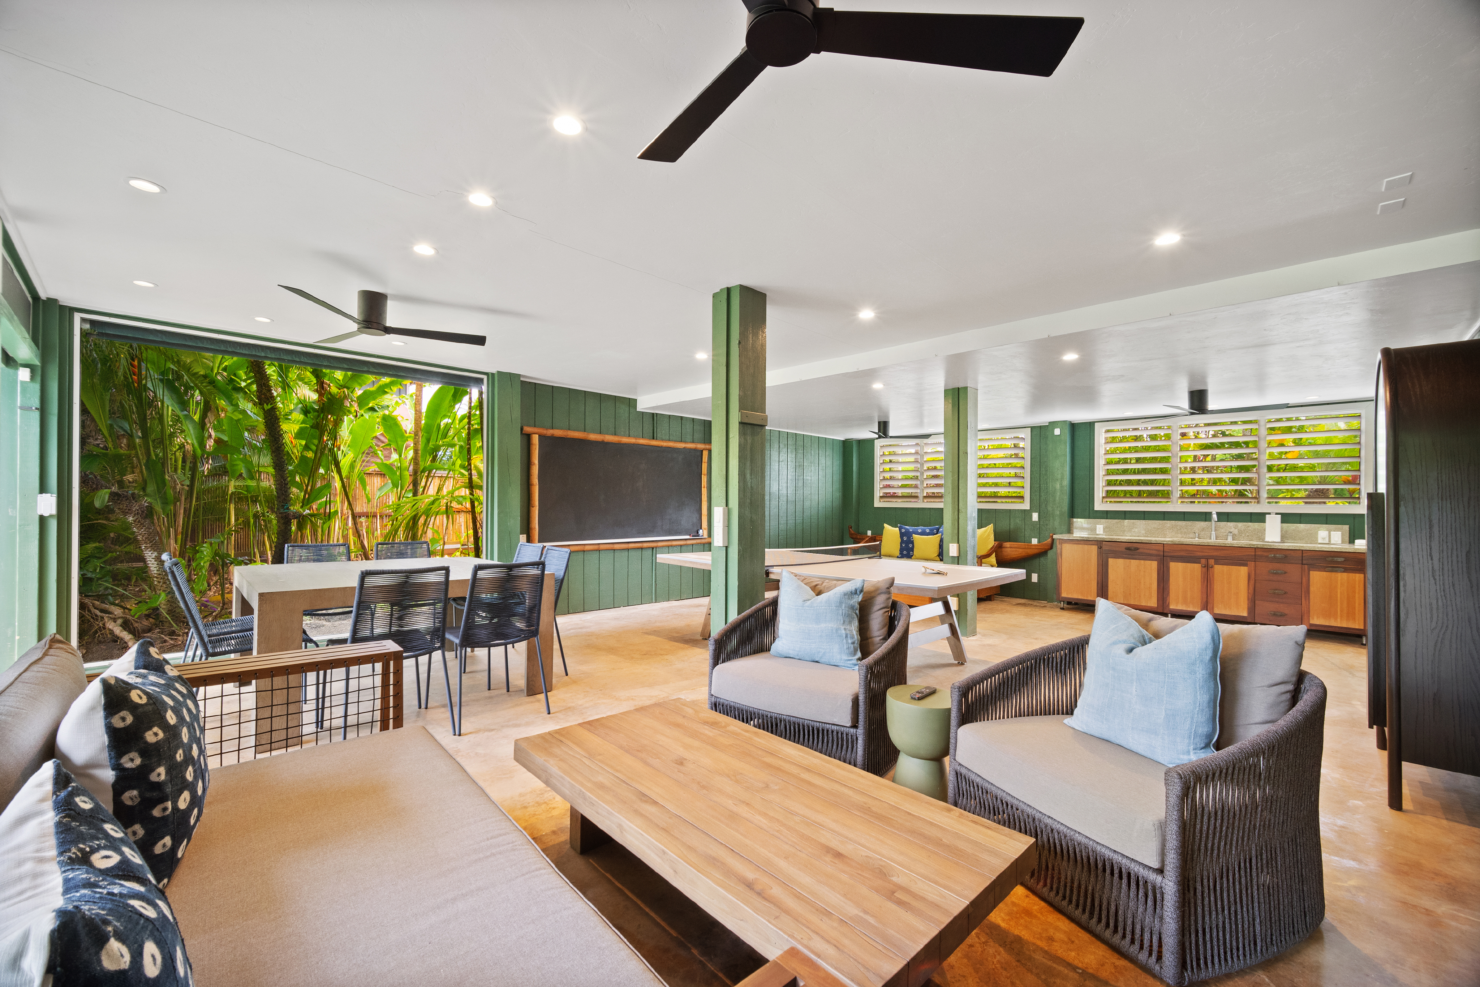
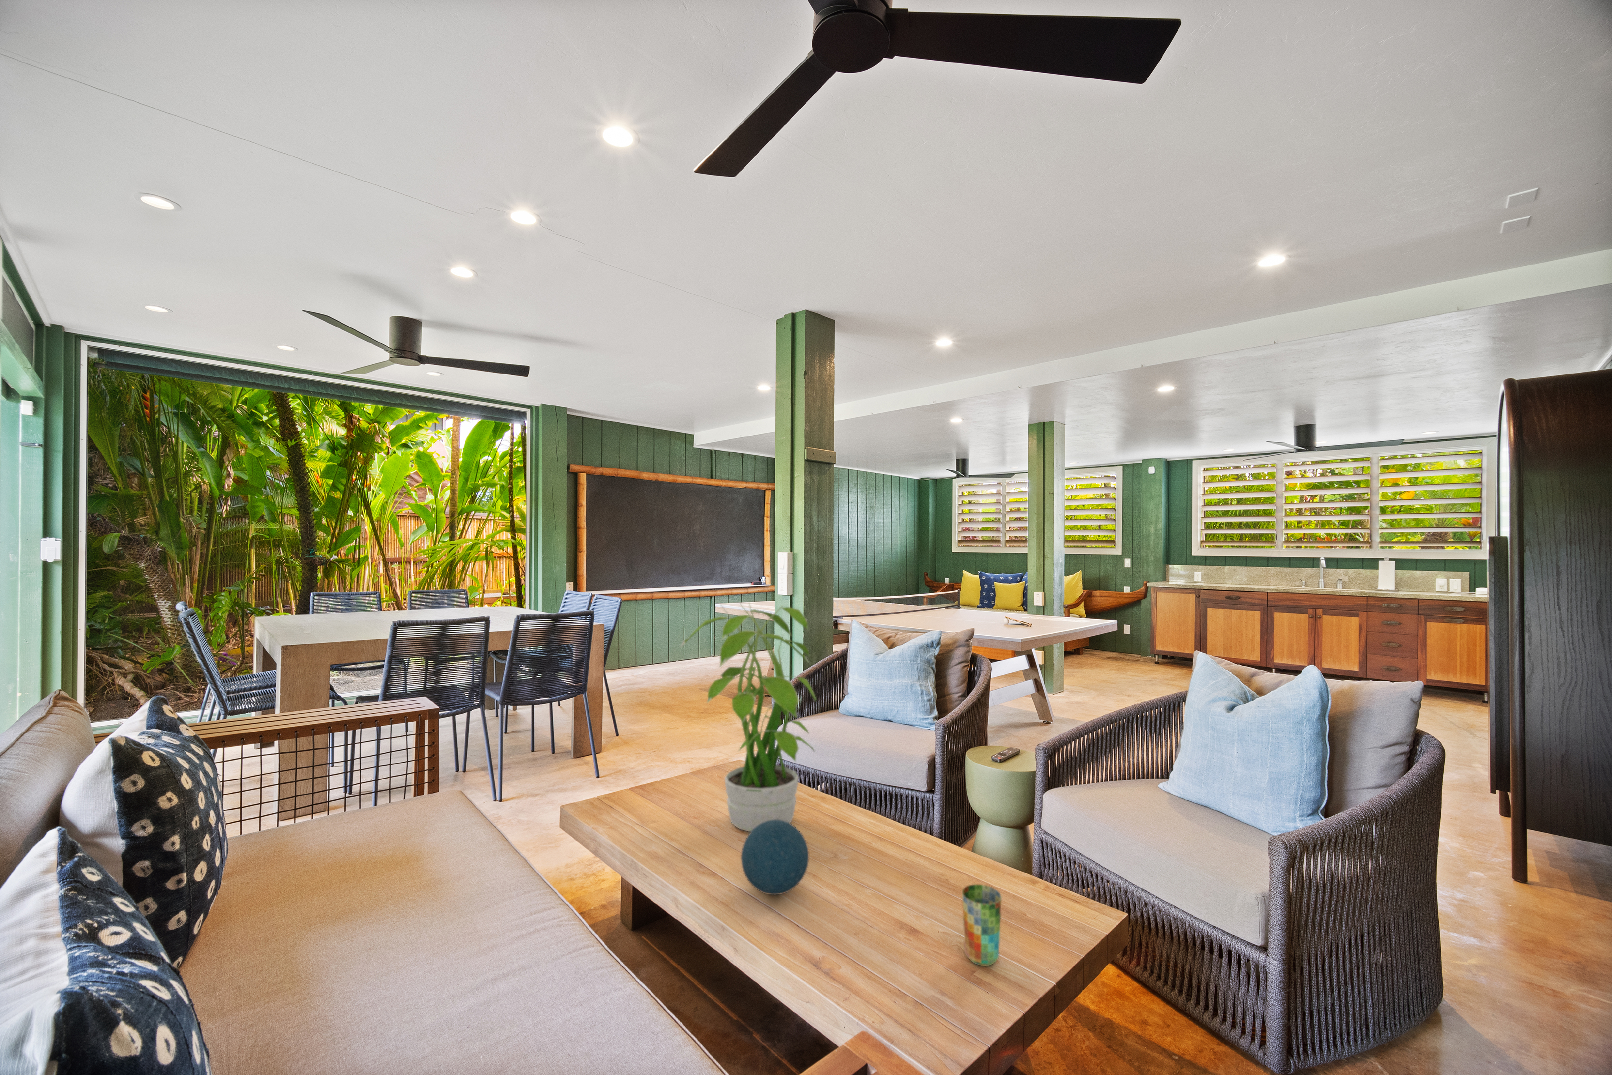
+ cup [962,884,1002,967]
+ potted plant [679,602,817,833]
+ decorative orb [741,819,810,895]
